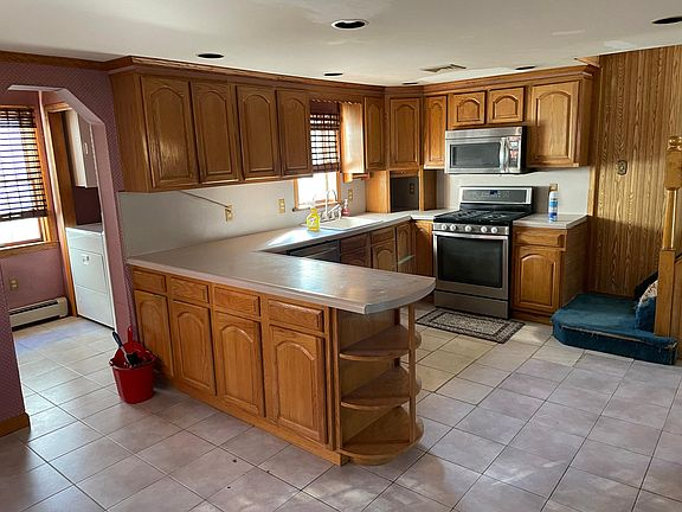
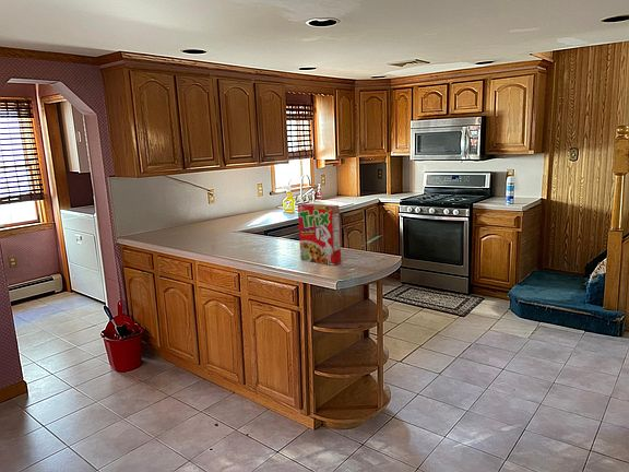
+ cereal box [297,202,342,266]
